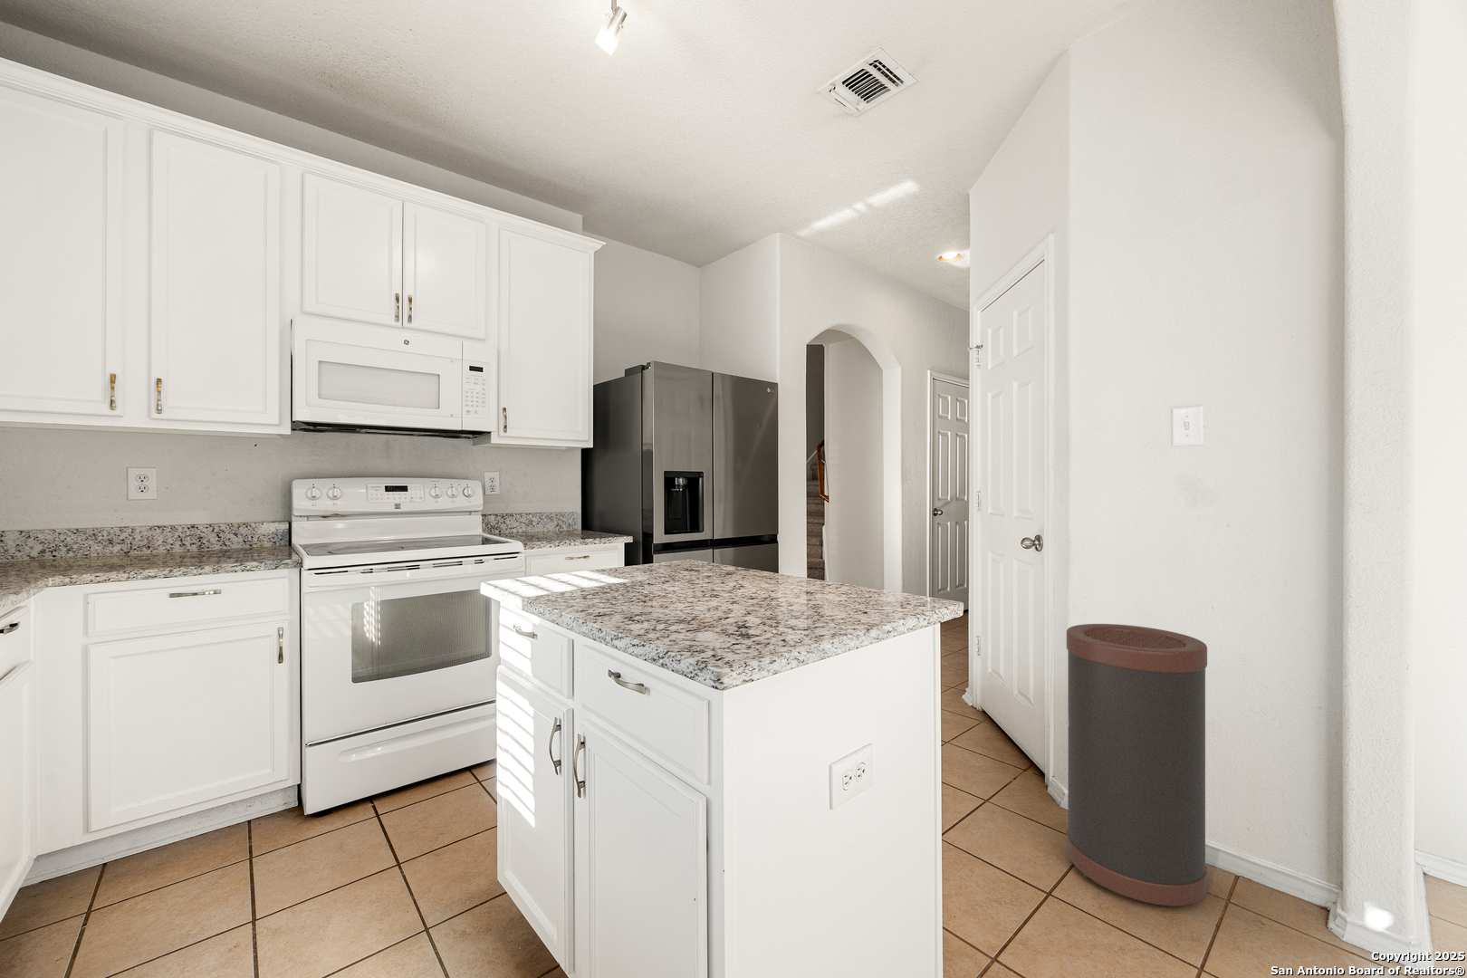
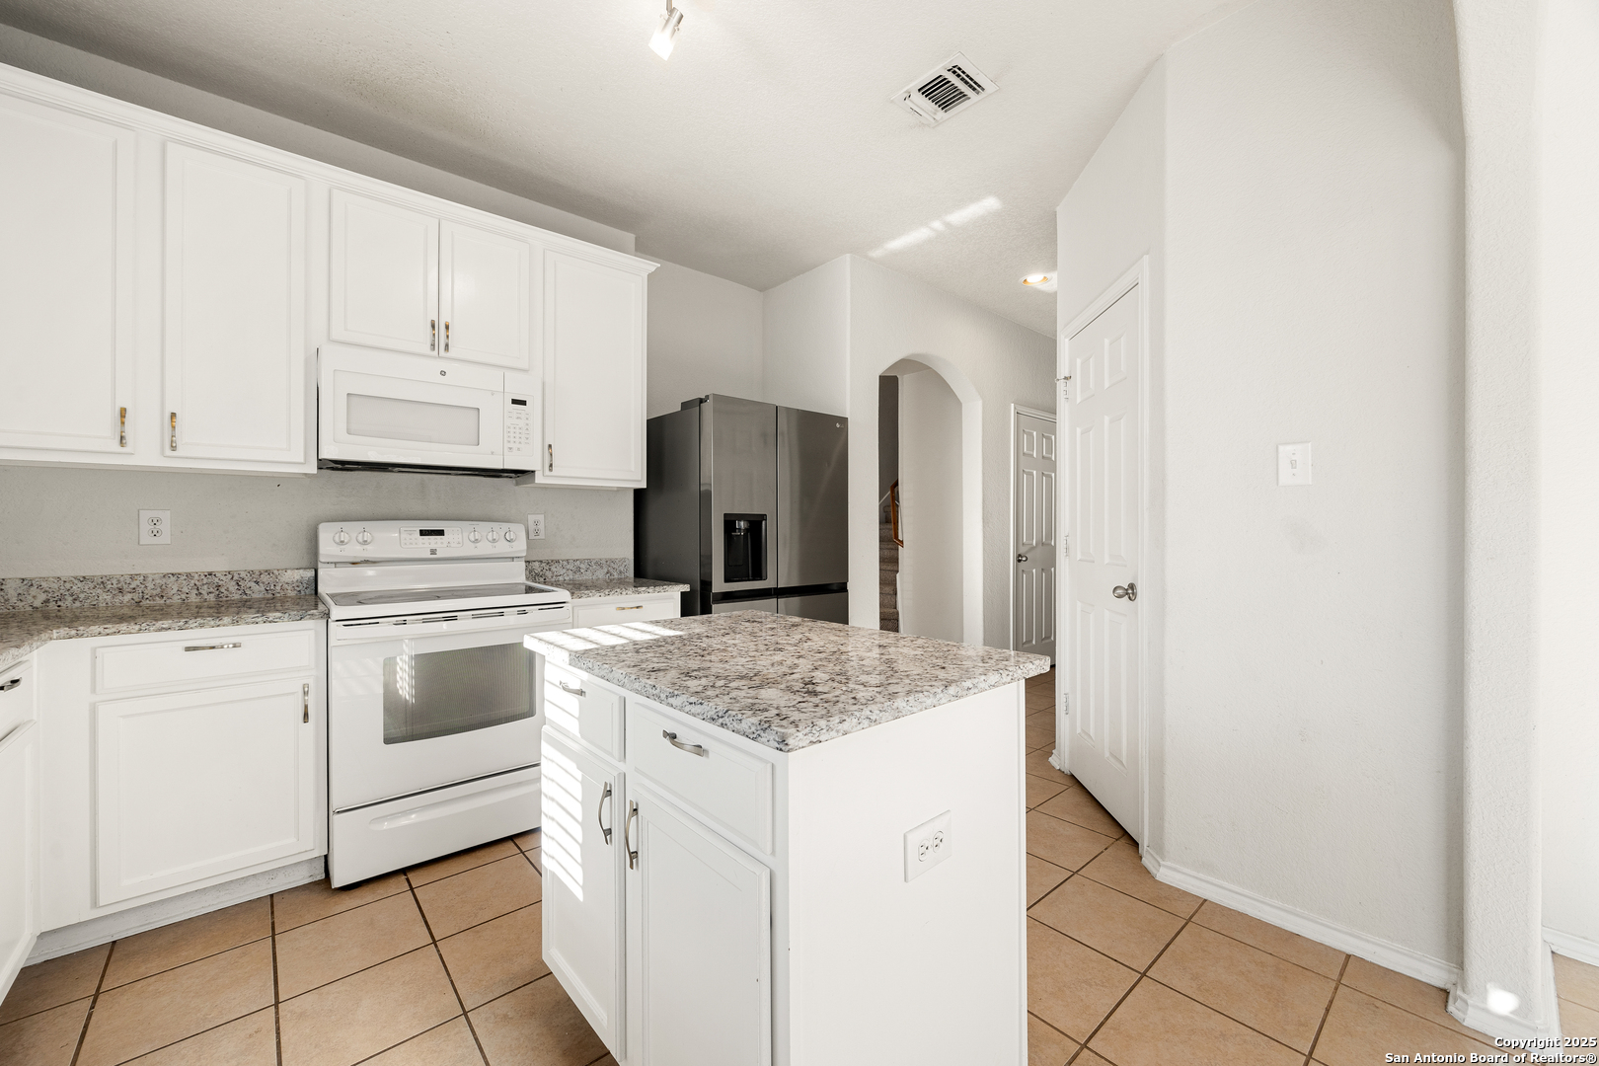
- trash can [1065,623,1208,906]
